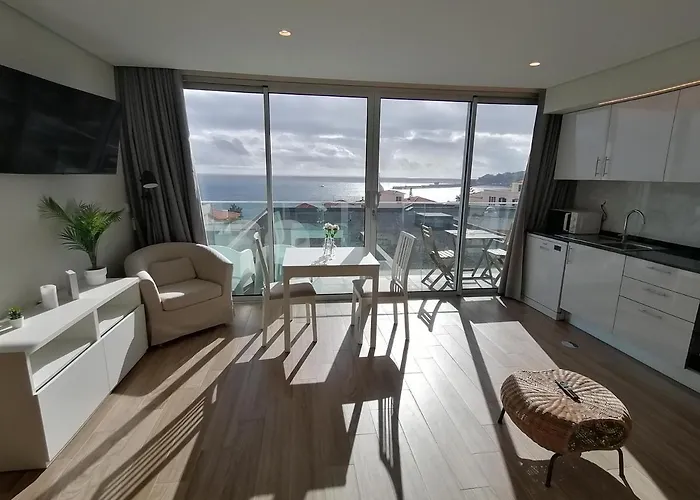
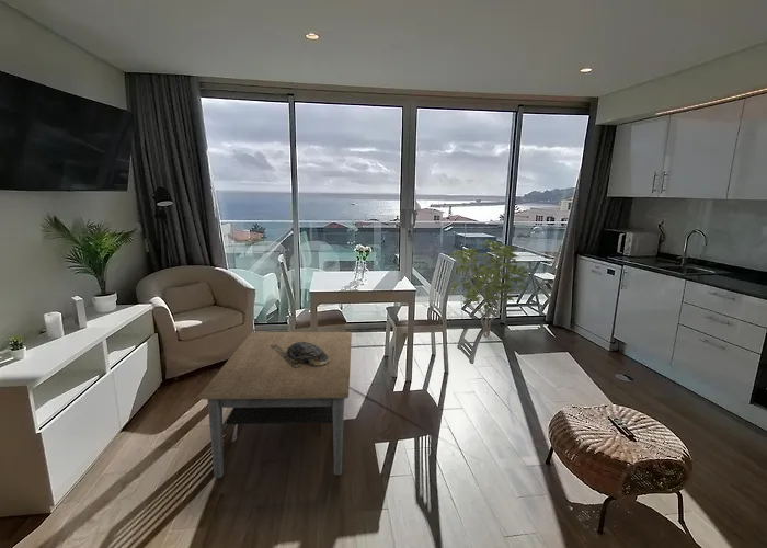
+ coffee table [197,331,353,479]
+ decorative bowl [286,342,329,366]
+ shrub [447,239,531,338]
